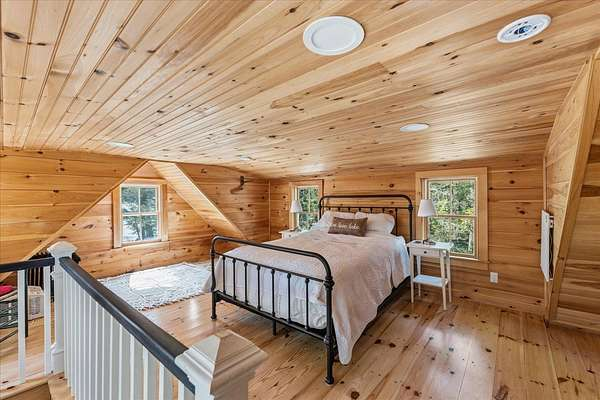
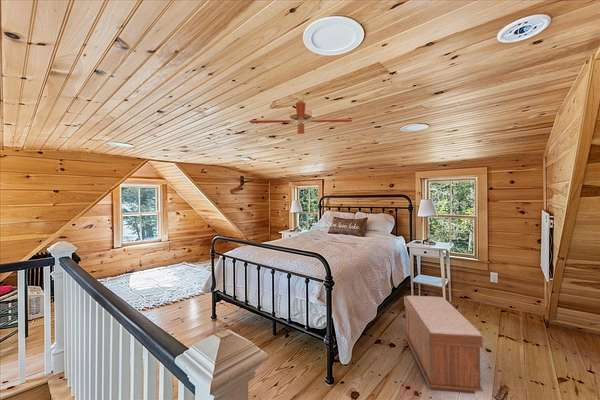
+ ceiling fan [248,96,353,144]
+ bench [403,295,484,395]
